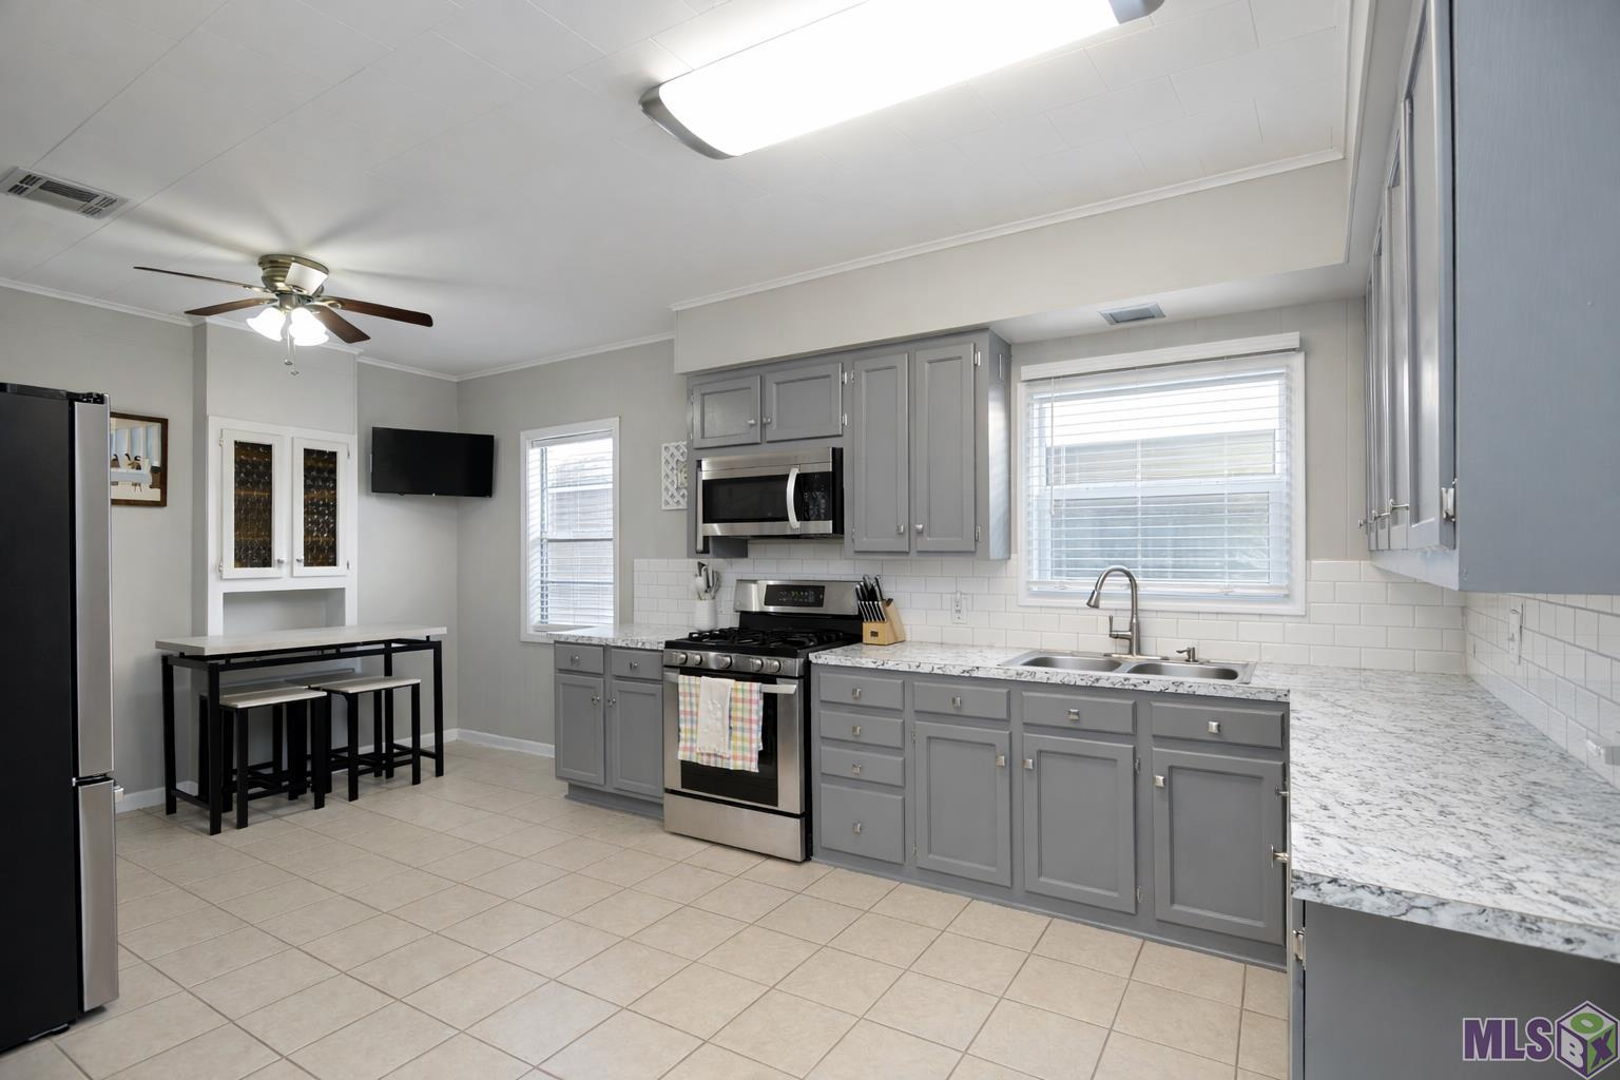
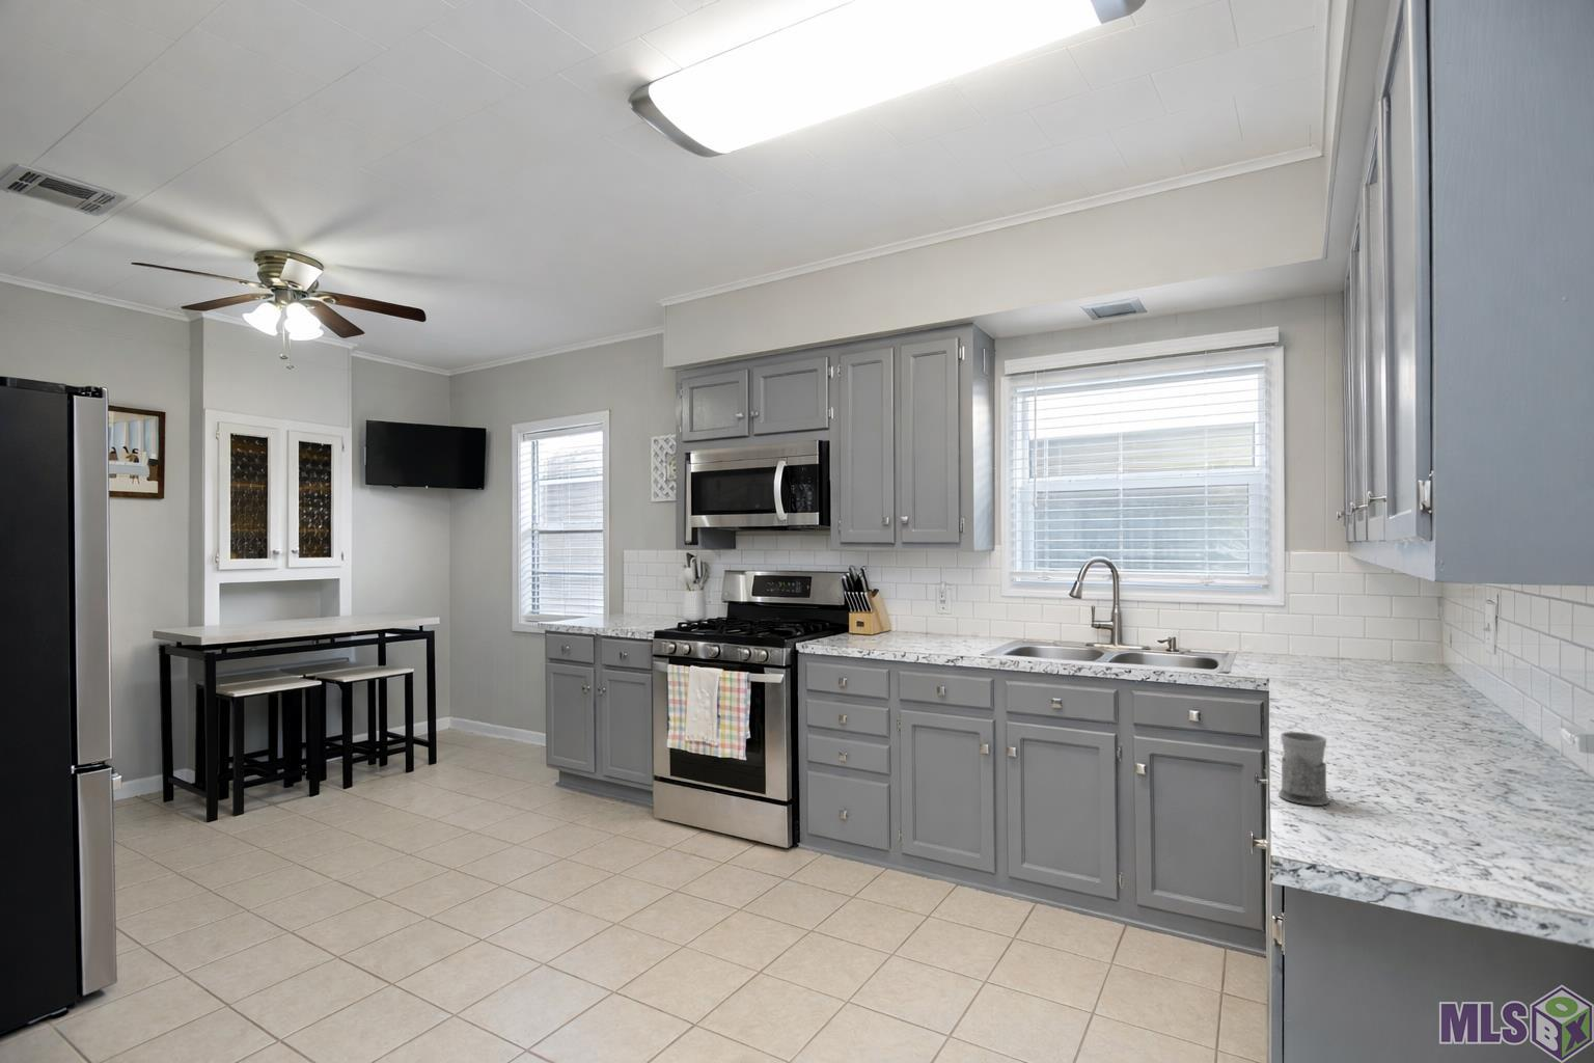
+ mug [1277,731,1331,807]
